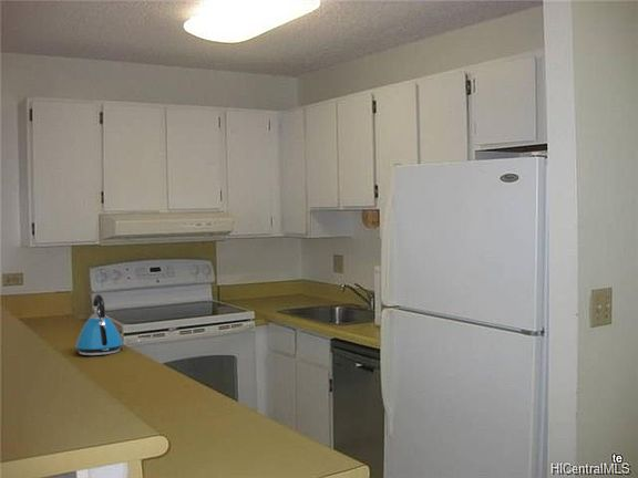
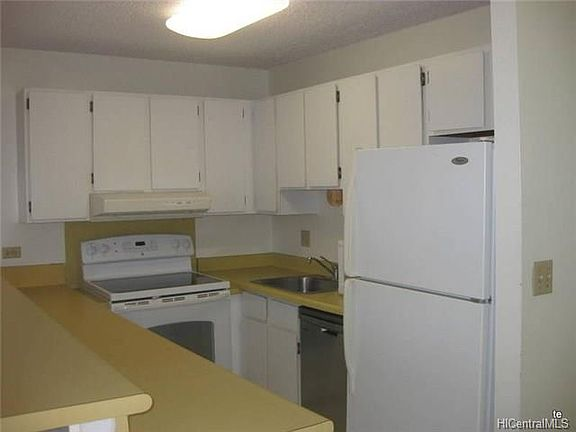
- kettle [74,293,124,356]
